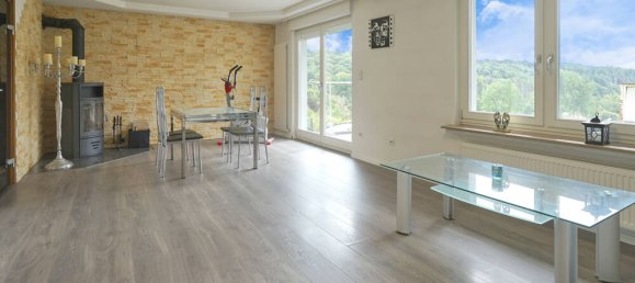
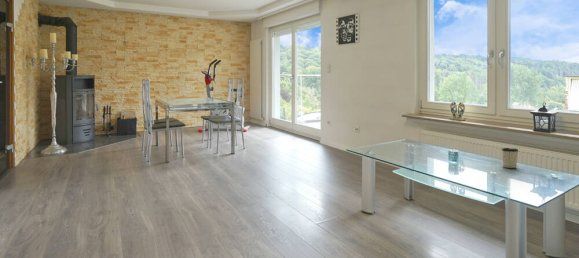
+ cup [501,147,519,169]
